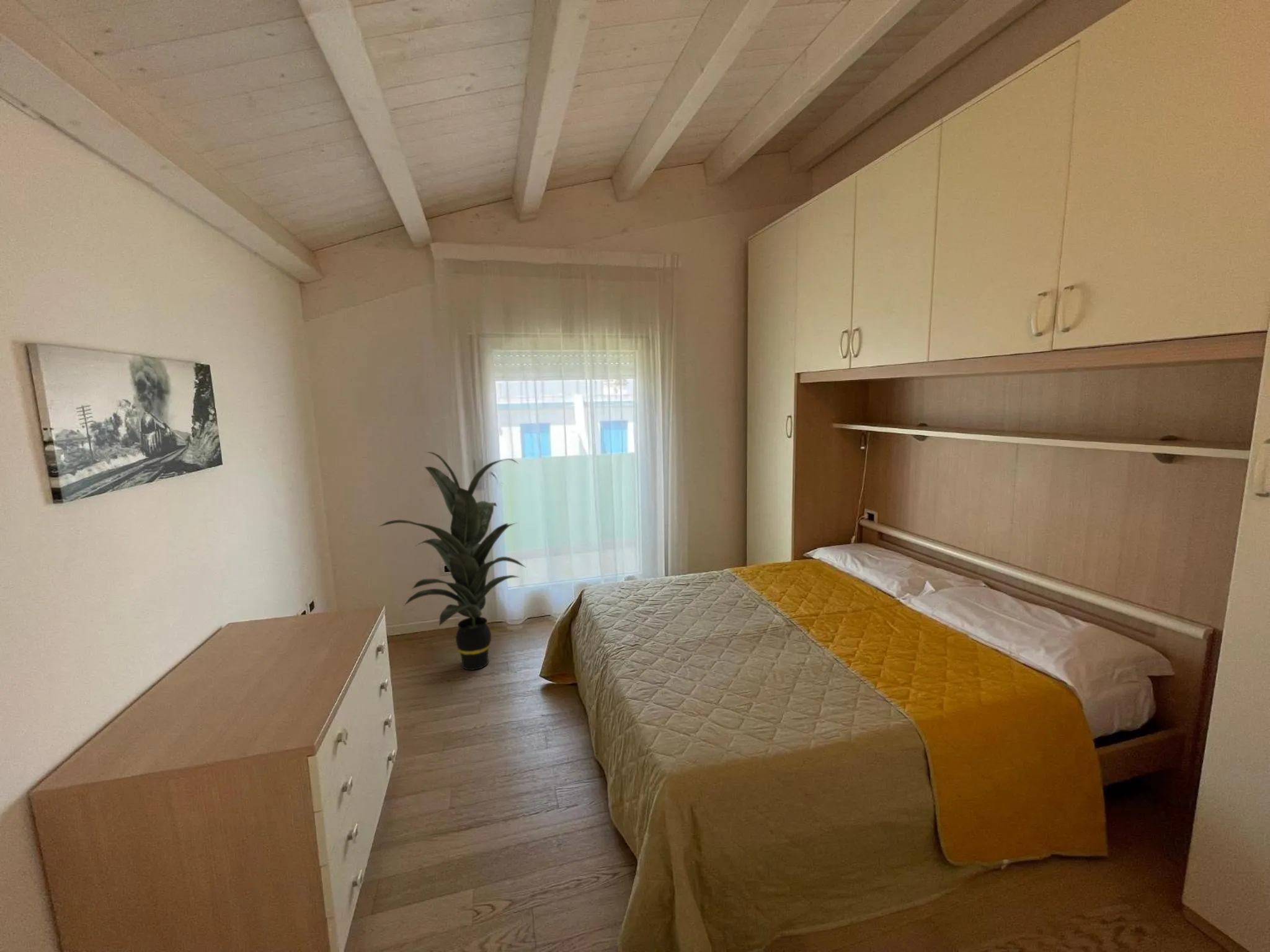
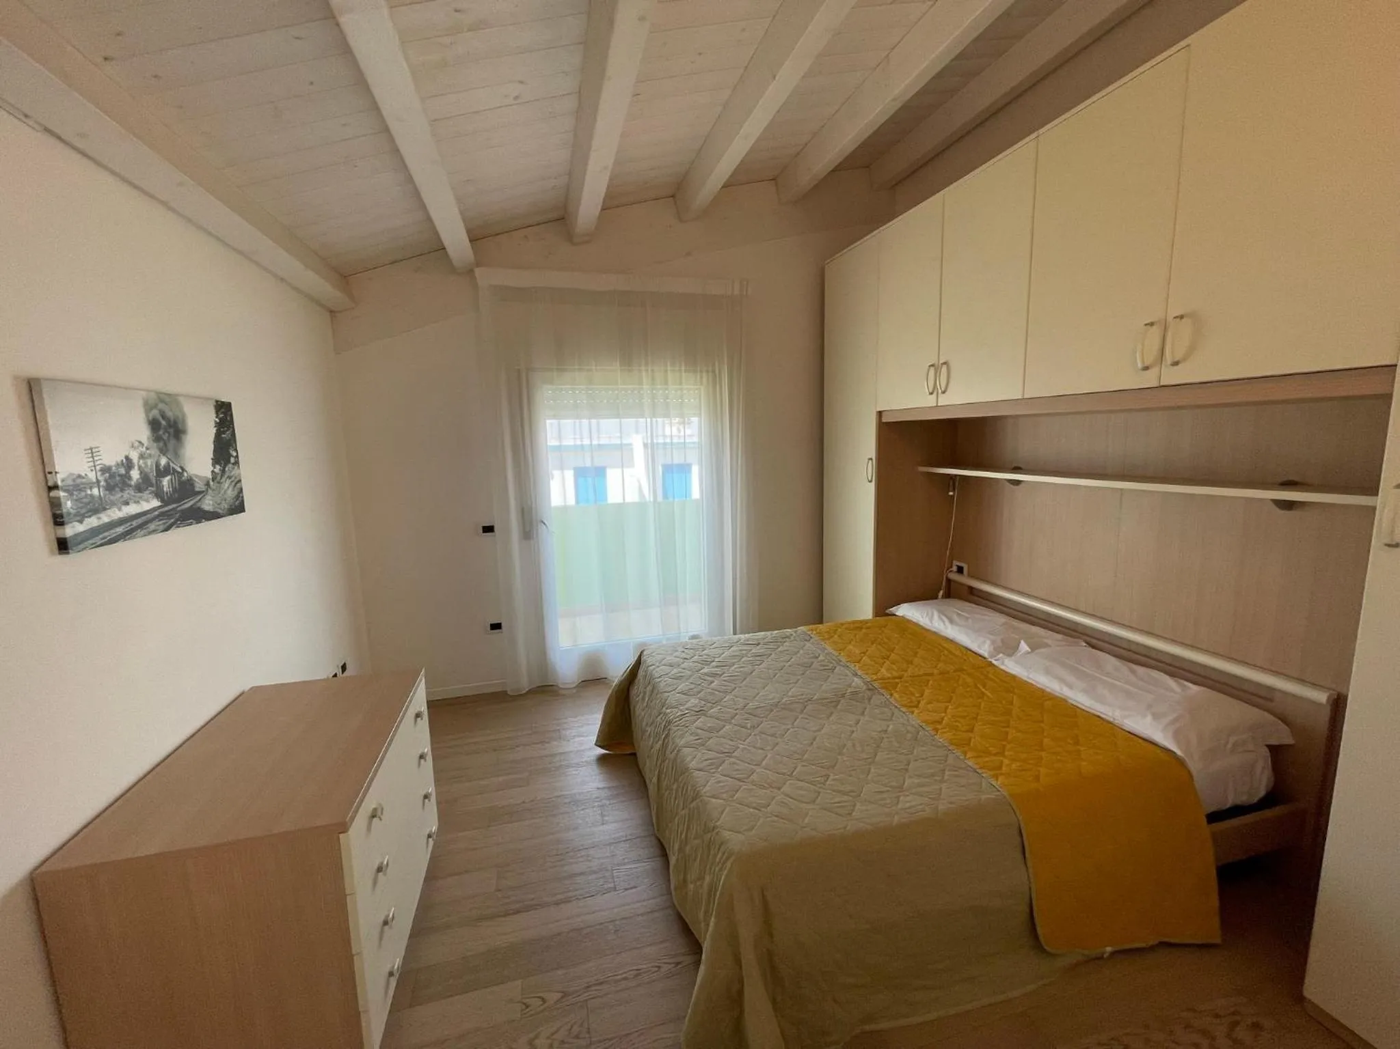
- indoor plant [378,451,527,671]
